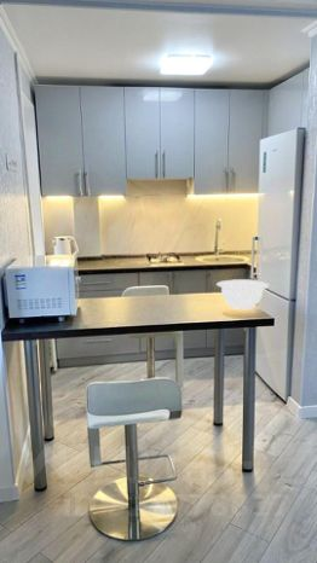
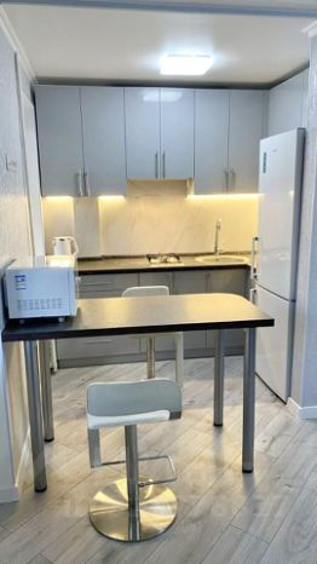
- mixing bowl [215,278,270,310]
